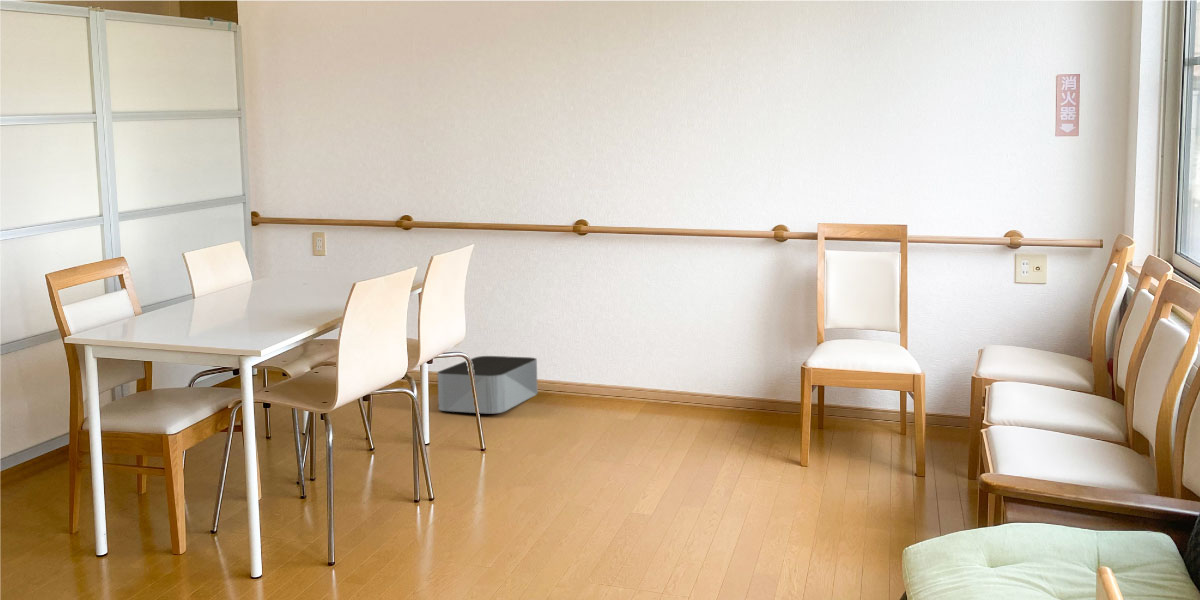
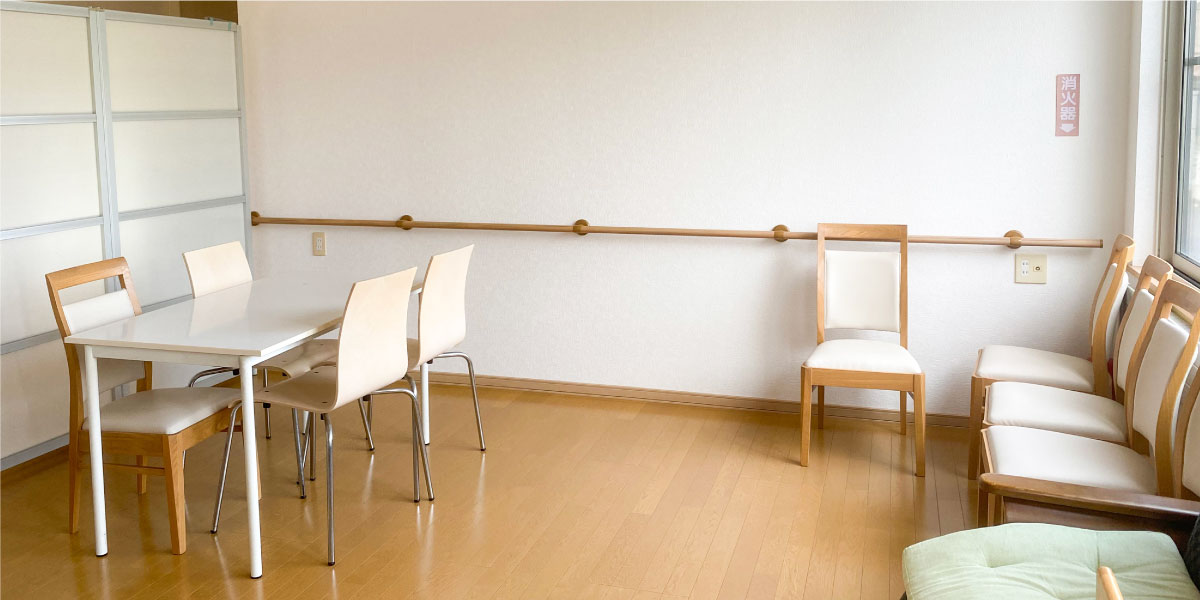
- storage bin [436,355,539,415]
